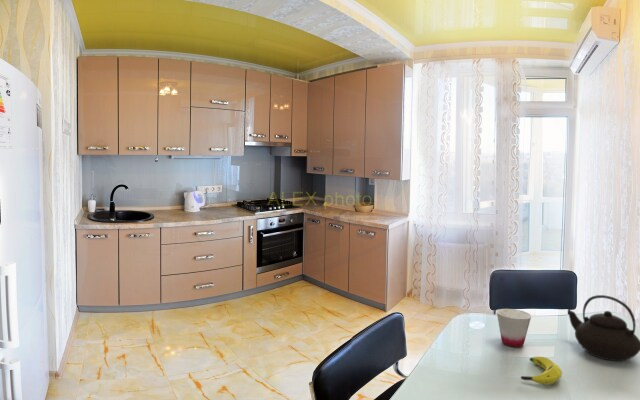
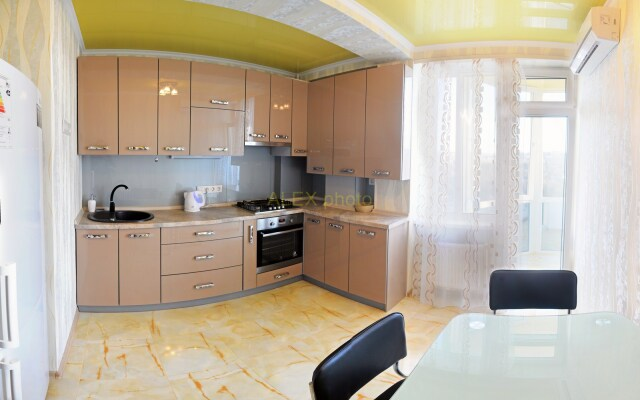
- cup [496,308,532,348]
- banana [520,356,563,386]
- teapot [567,294,640,362]
